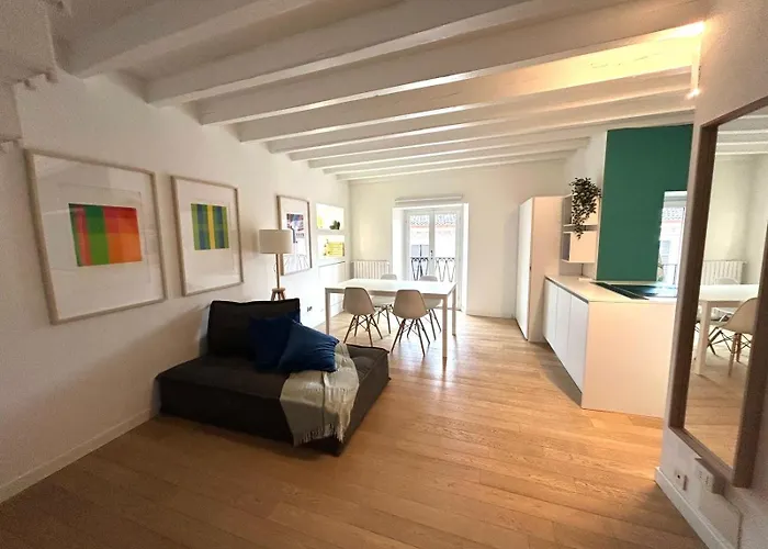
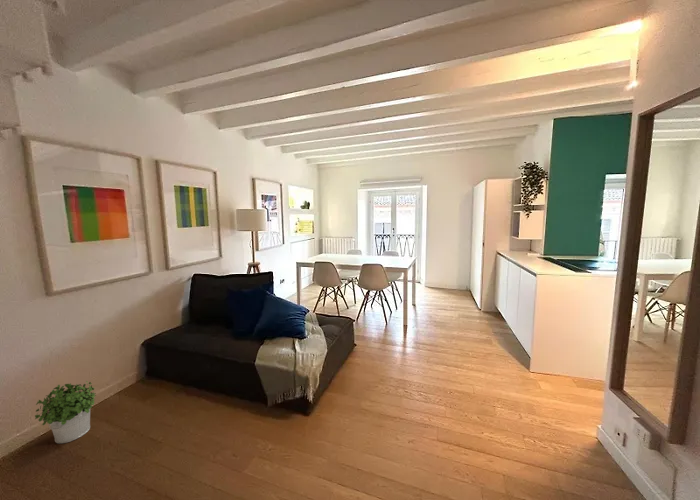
+ potted plant [34,380,97,444]
